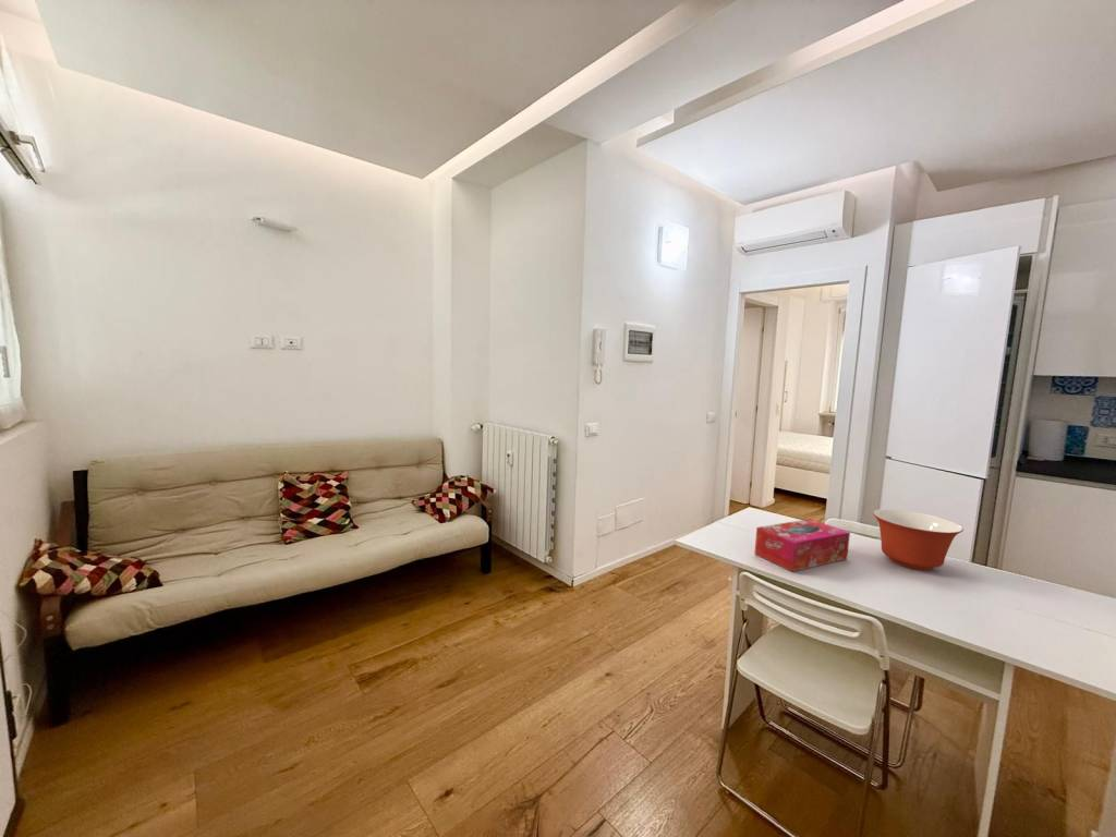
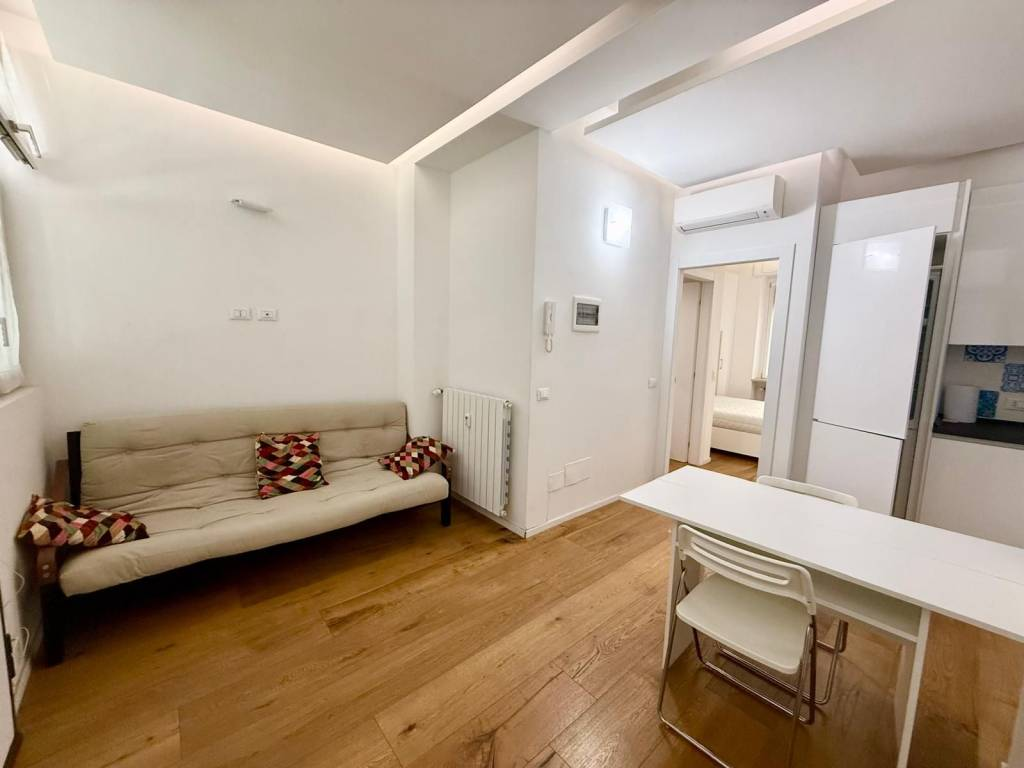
- mixing bowl [872,508,965,571]
- tissue box [753,518,851,572]
